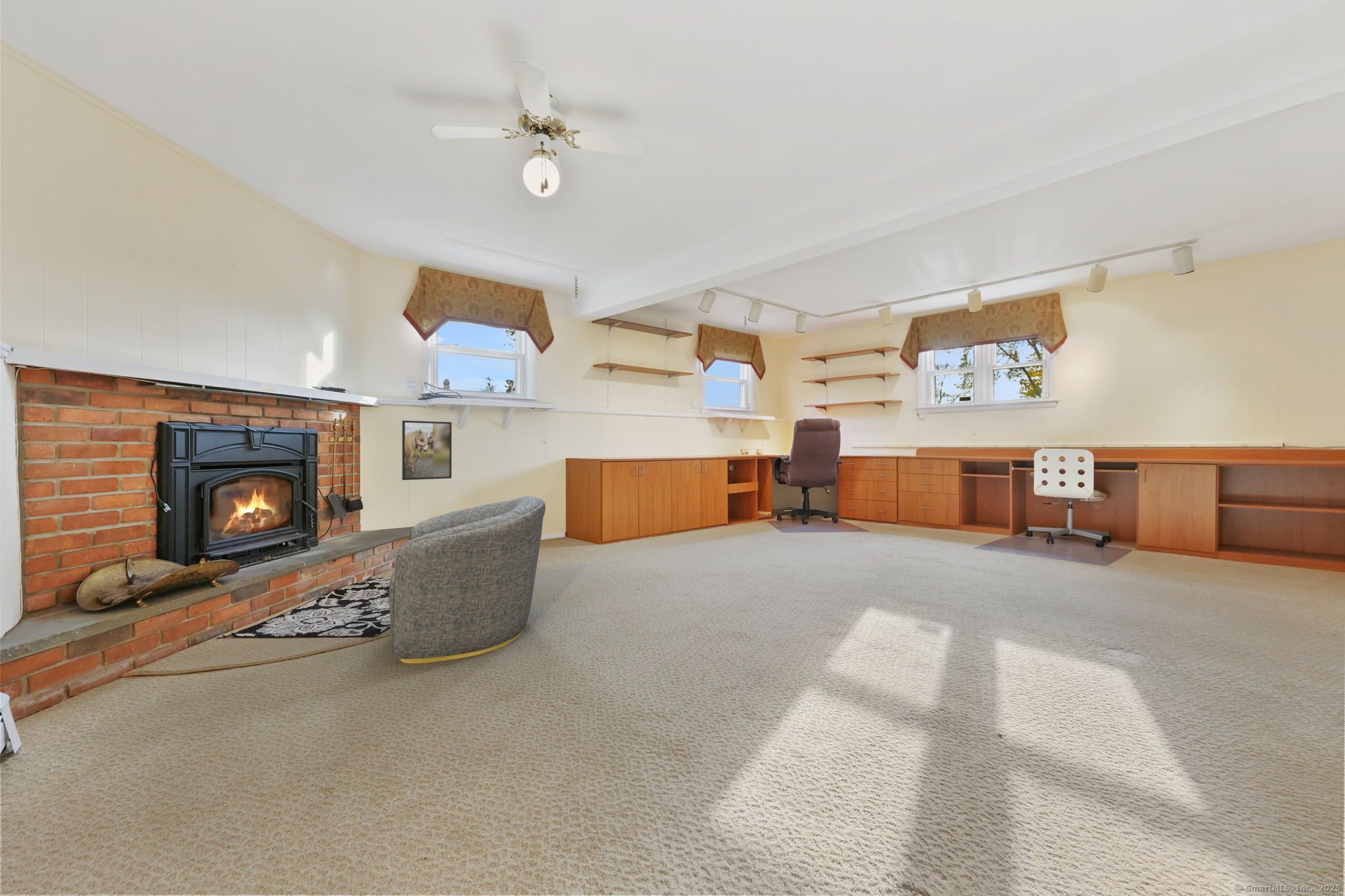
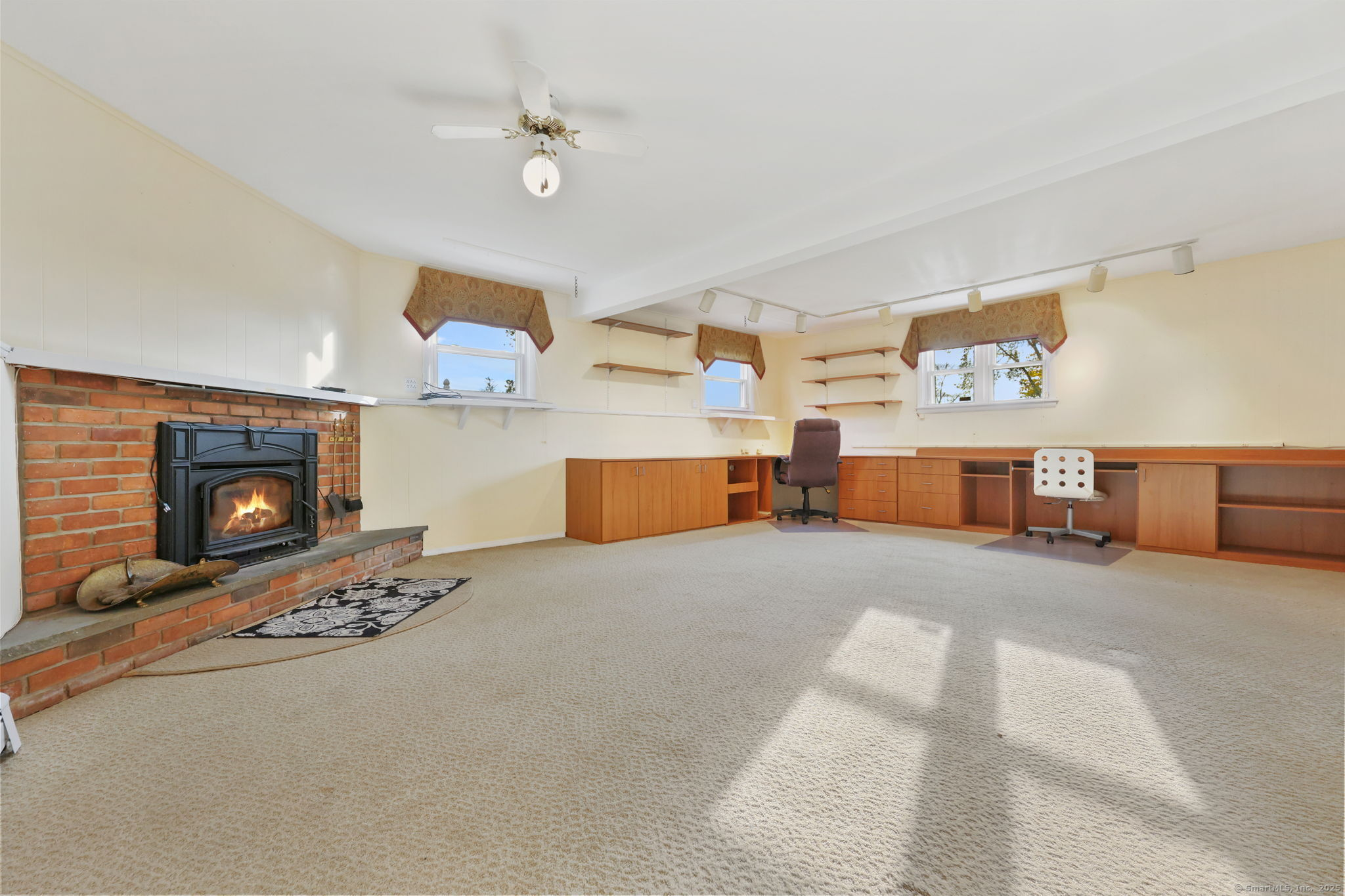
- armchair [388,496,546,664]
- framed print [401,420,452,480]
